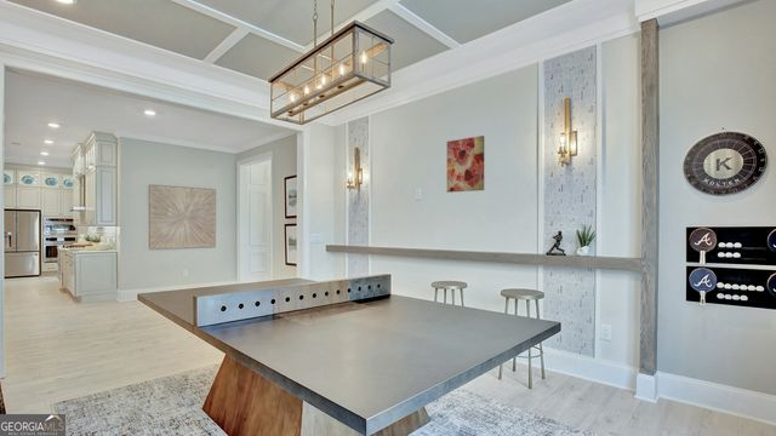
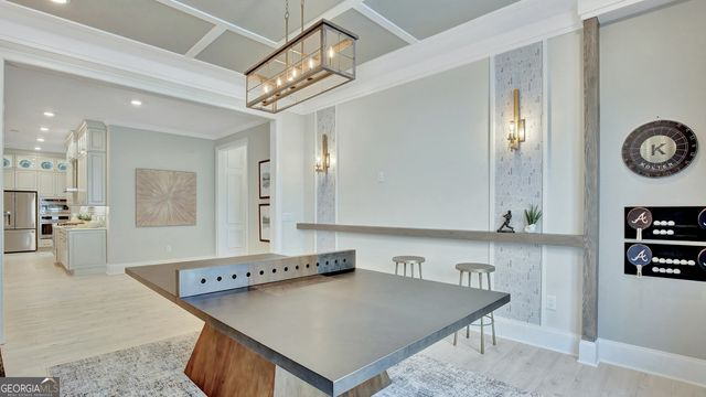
- wall art [445,134,485,194]
